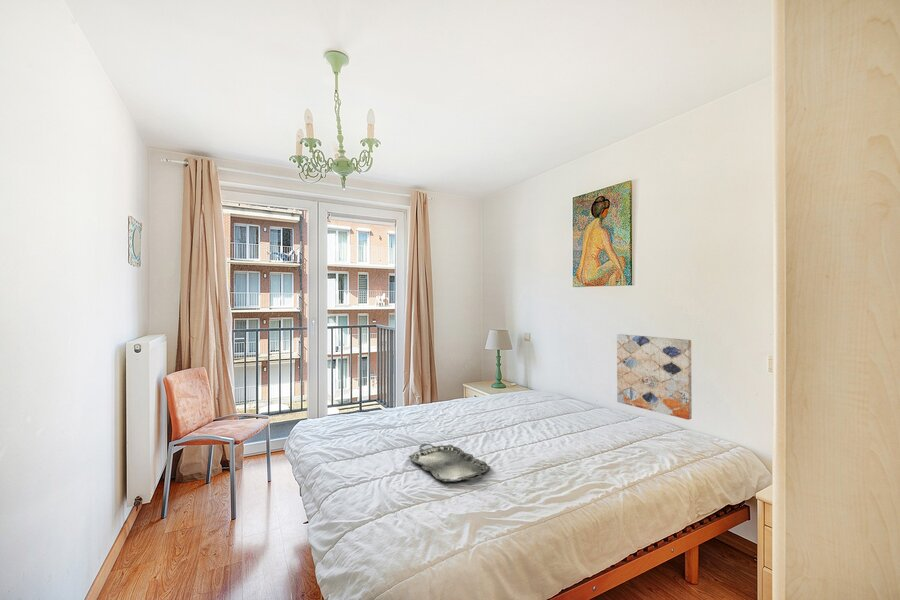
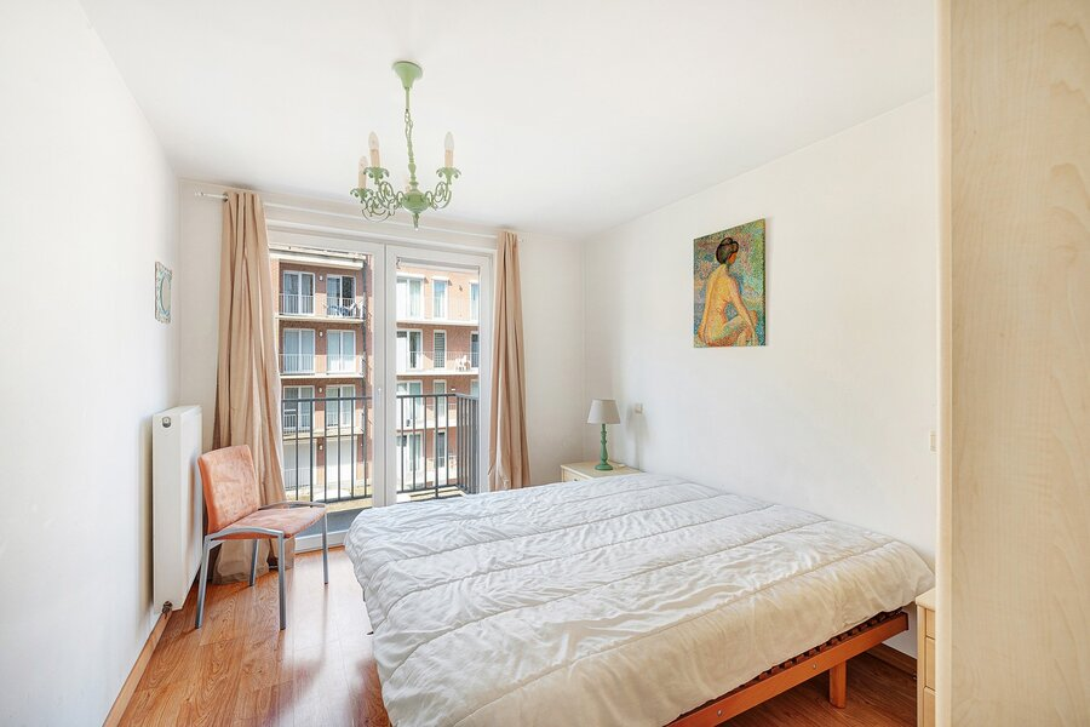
- serving tray [408,443,491,483]
- wall art [616,333,693,421]
